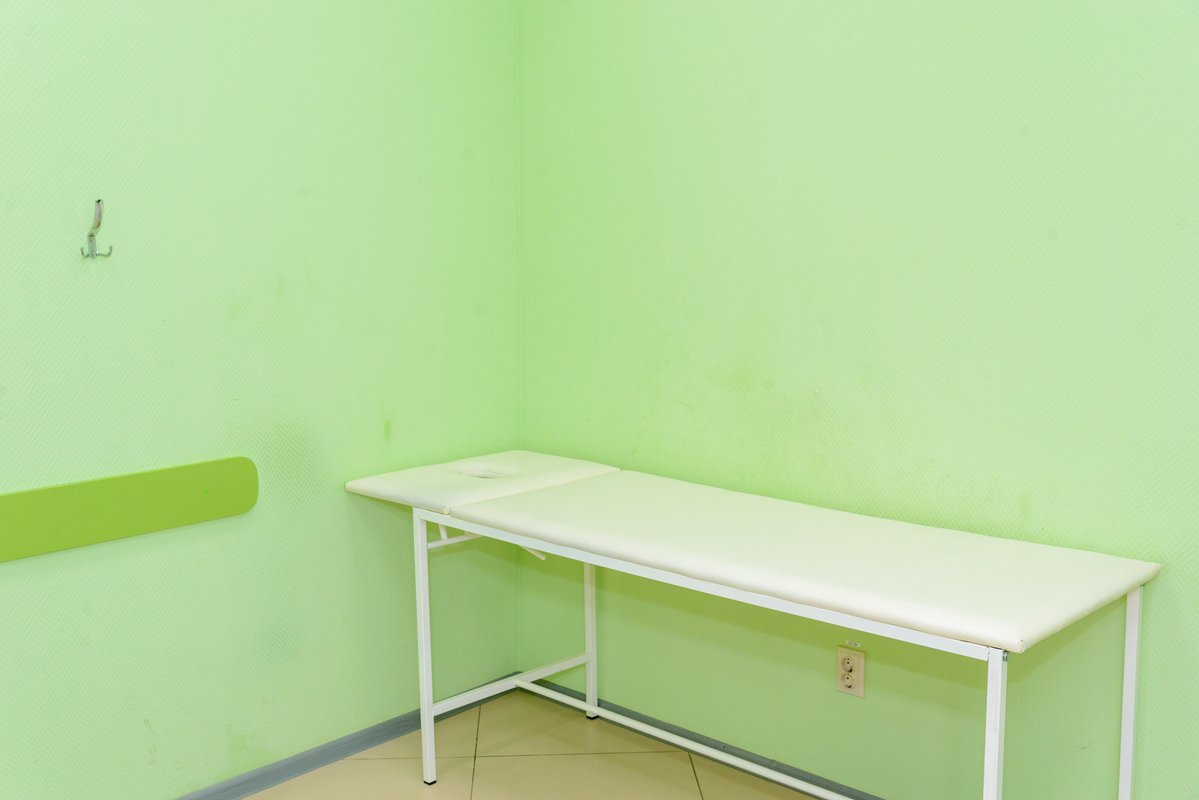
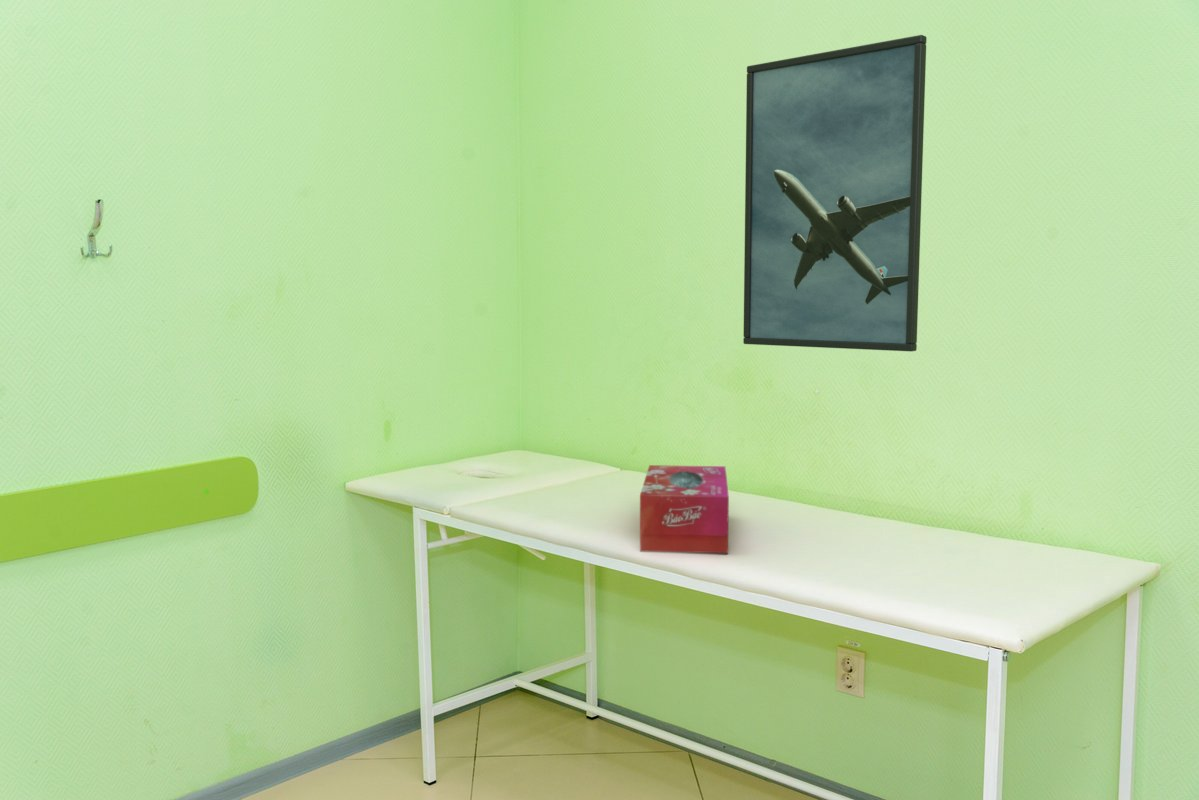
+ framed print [742,34,928,352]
+ tissue box [639,464,730,554]
